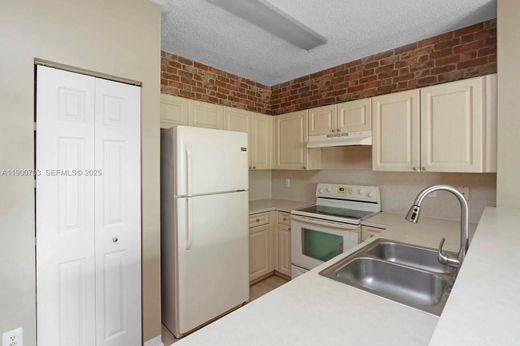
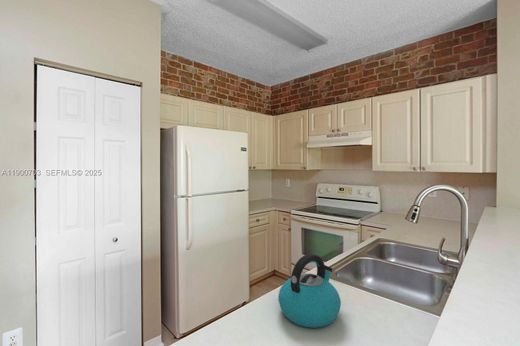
+ kettle [277,253,342,329]
